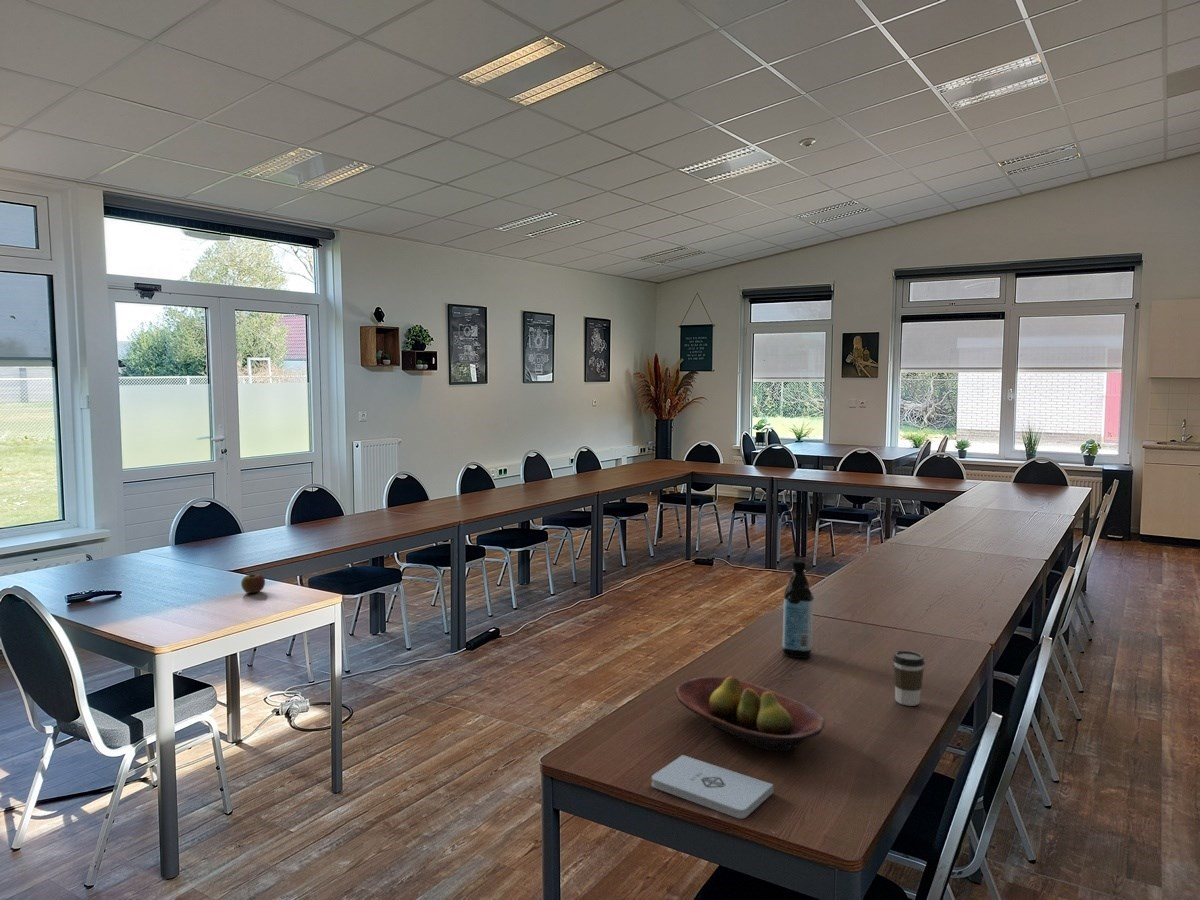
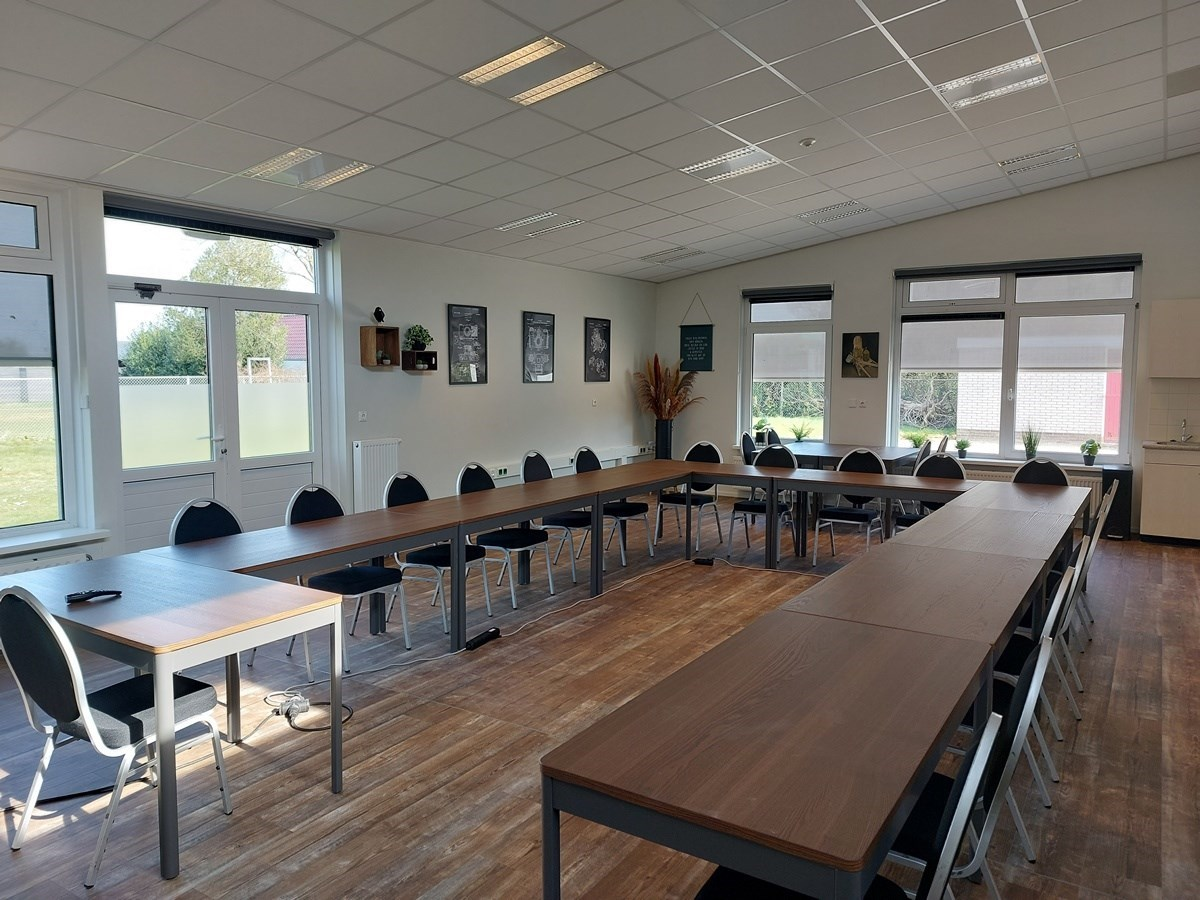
- fruit bowl [675,675,826,752]
- water bottle [781,559,815,659]
- notepad [651,754,774,819]
- coffee cup [892,650,926,707]
- apple [240,571,266,594]
